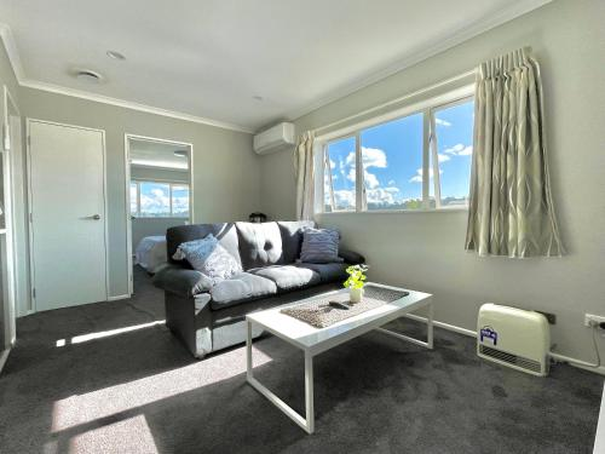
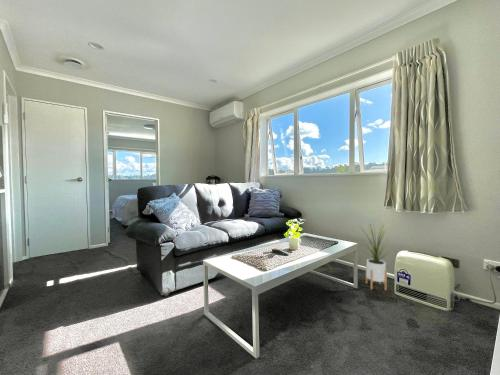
+ house plant [359,219,396,291]
